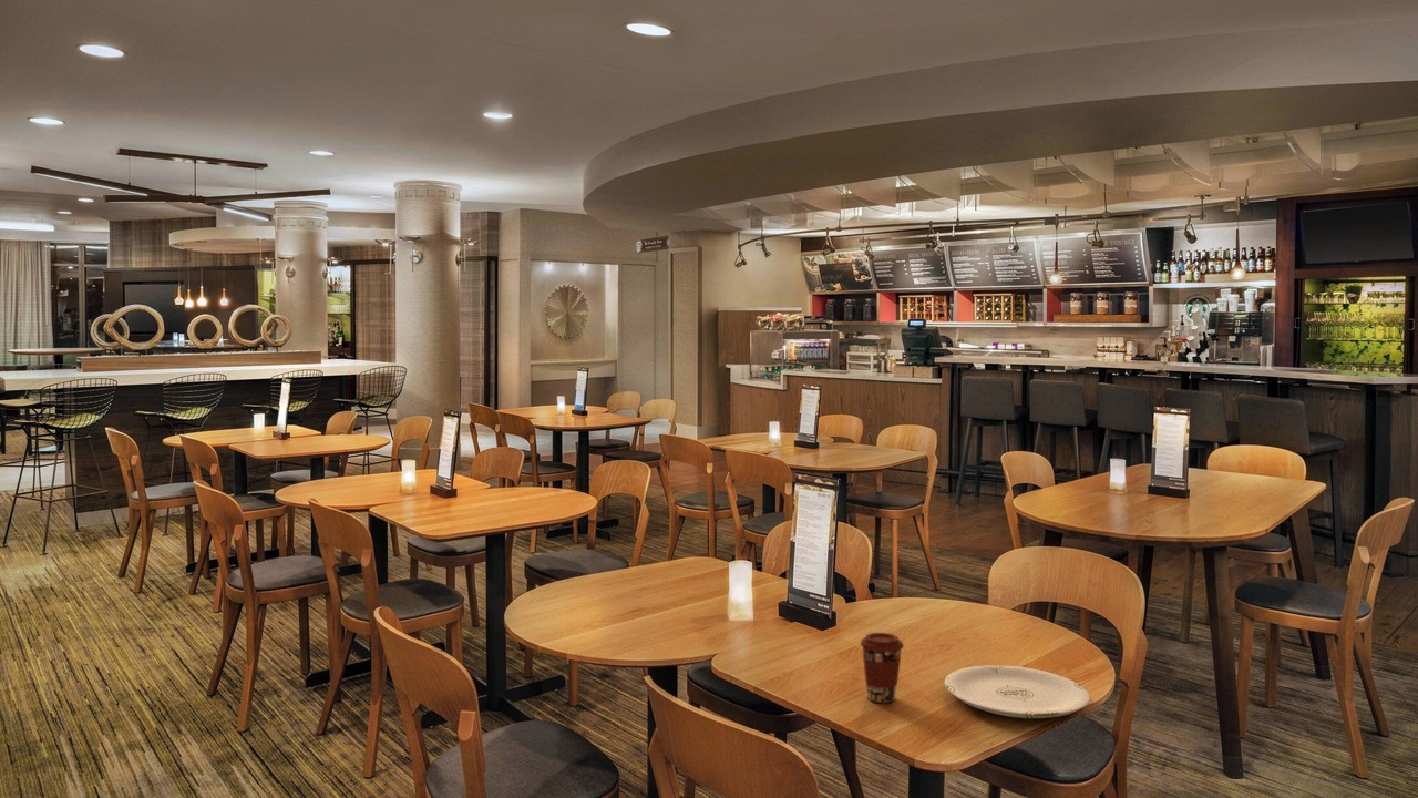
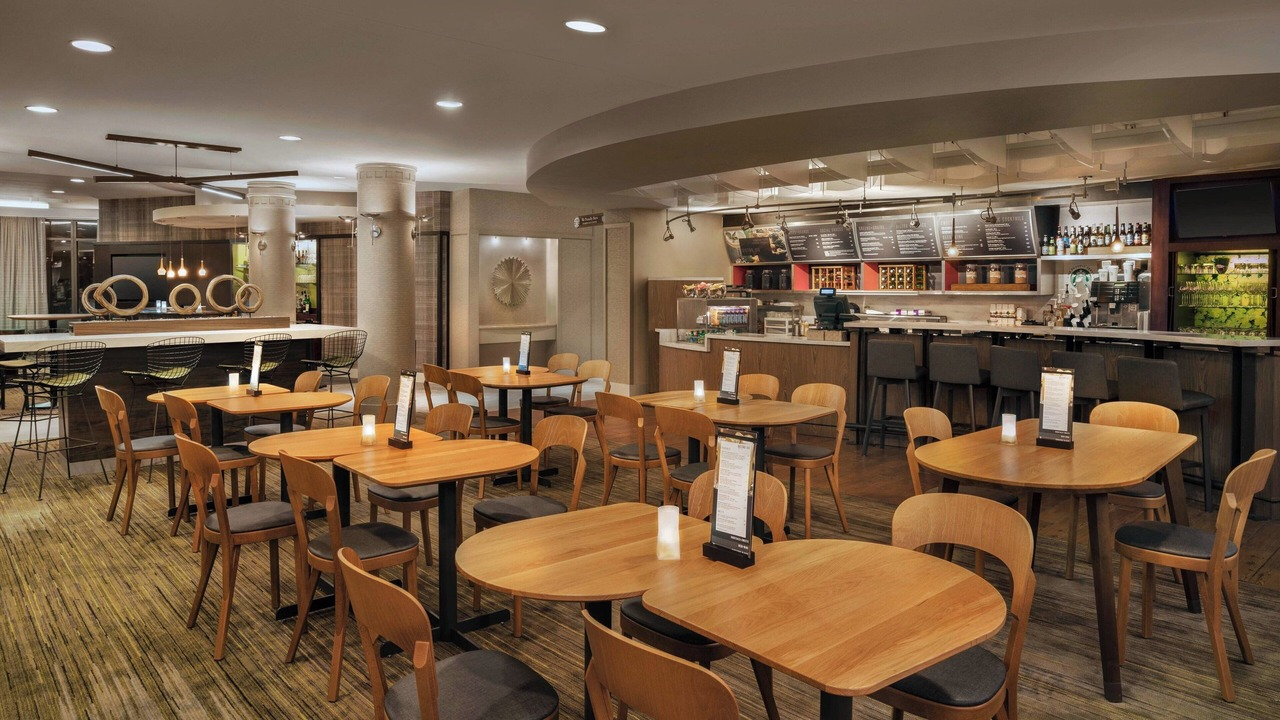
- plate [943,664,1091,719]
- coffee cup [859,632,905,704]
